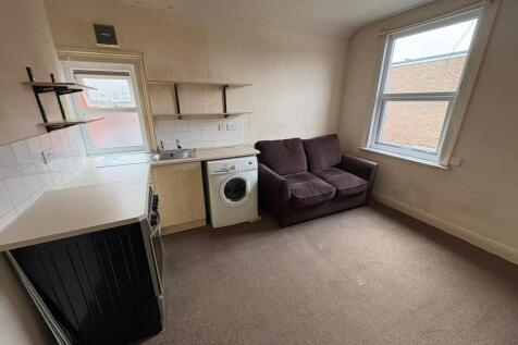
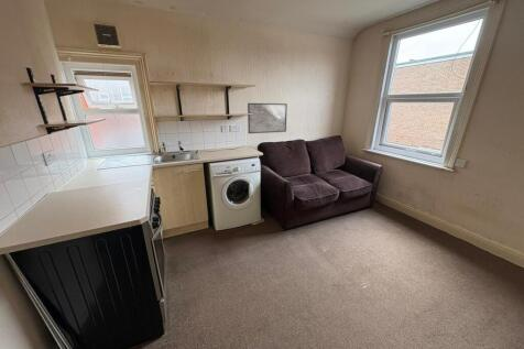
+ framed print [247,102,288,134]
